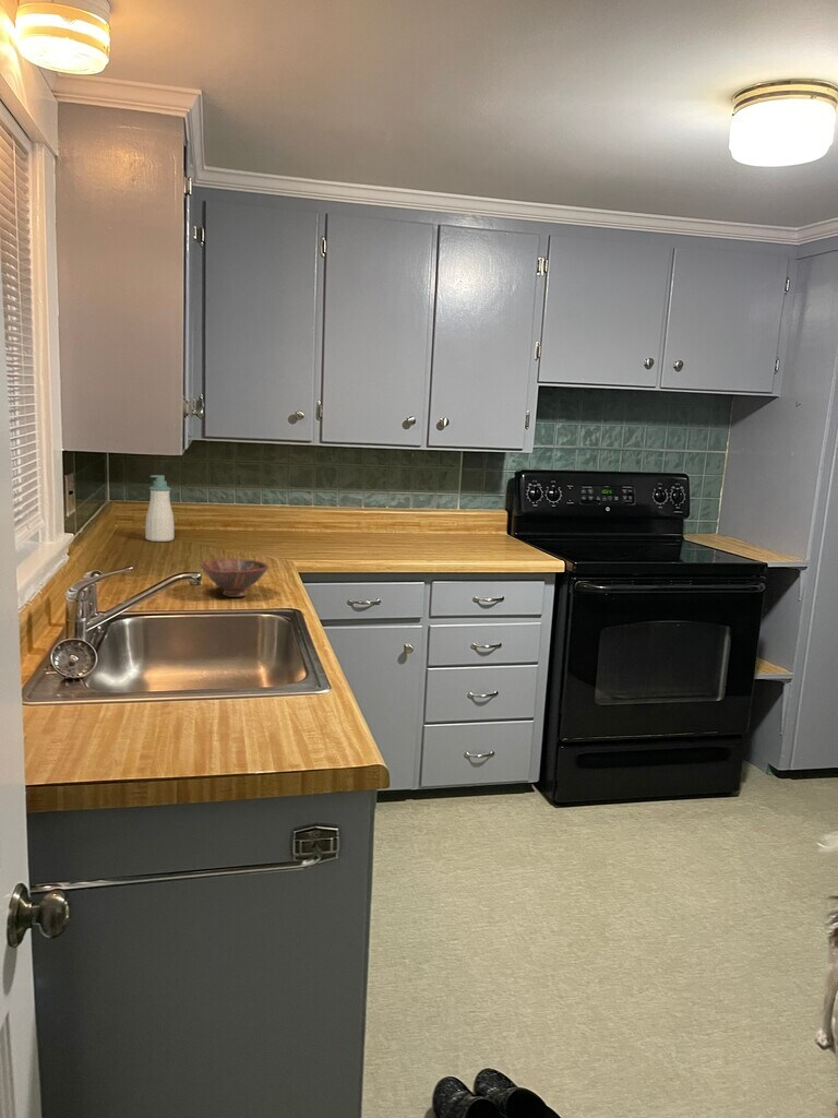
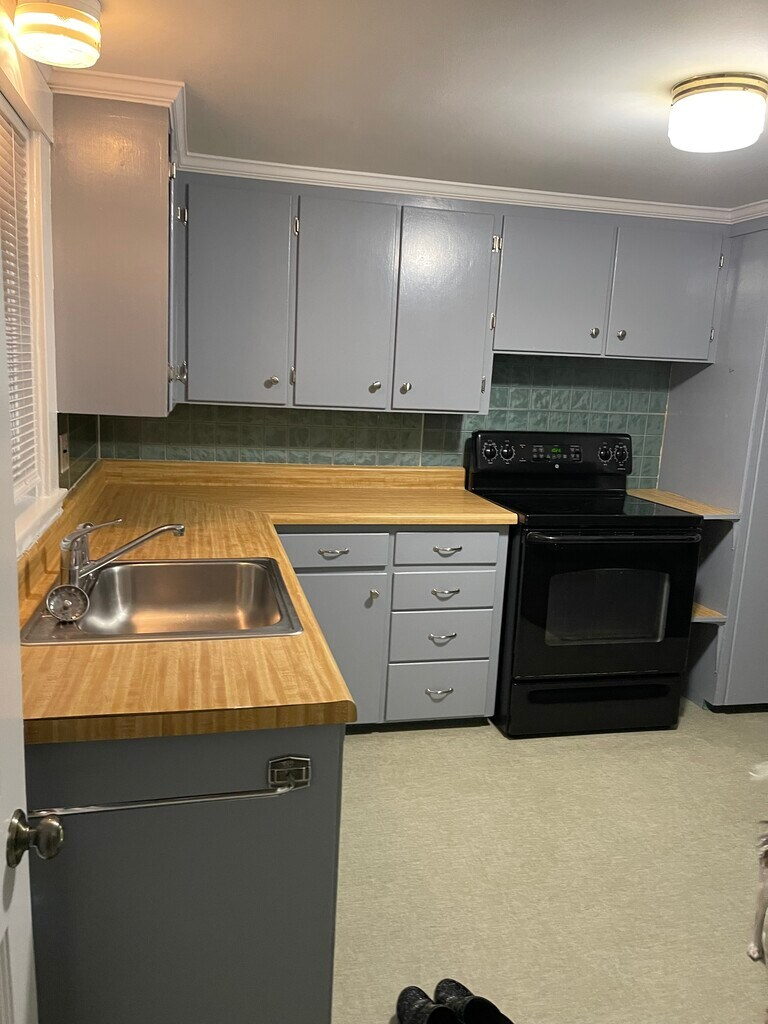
- bowl [199,557,270,598]
- soap bottle [144,474,176,543]
